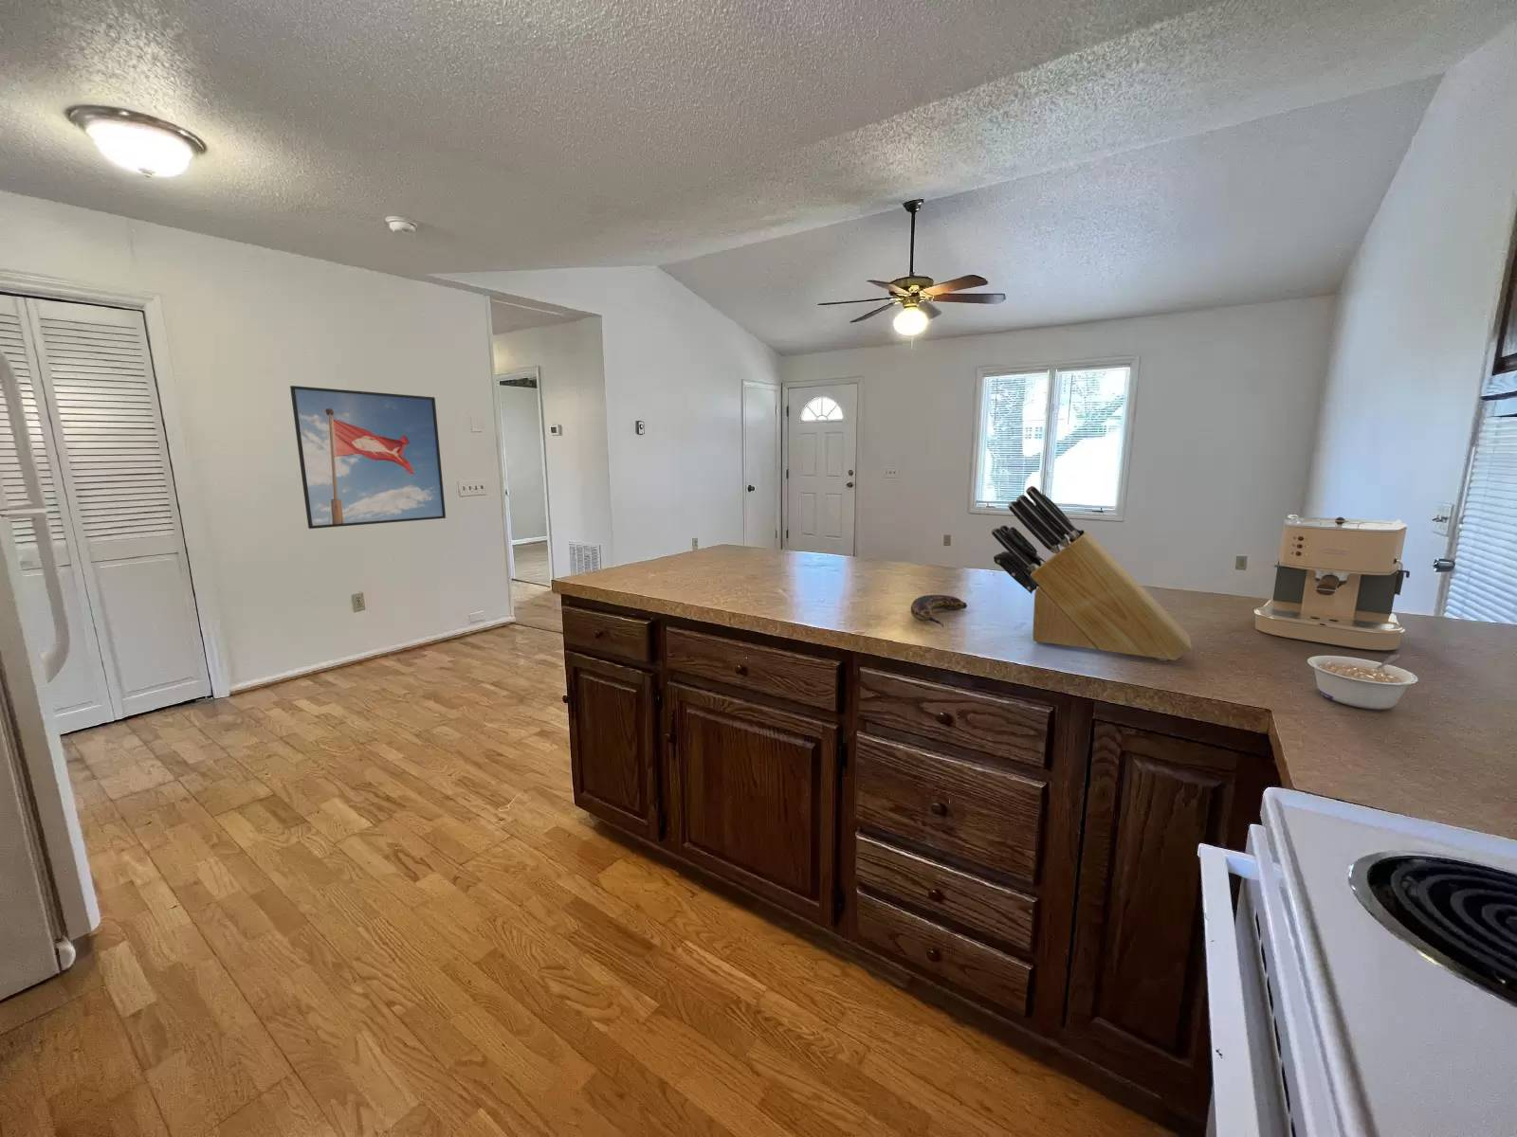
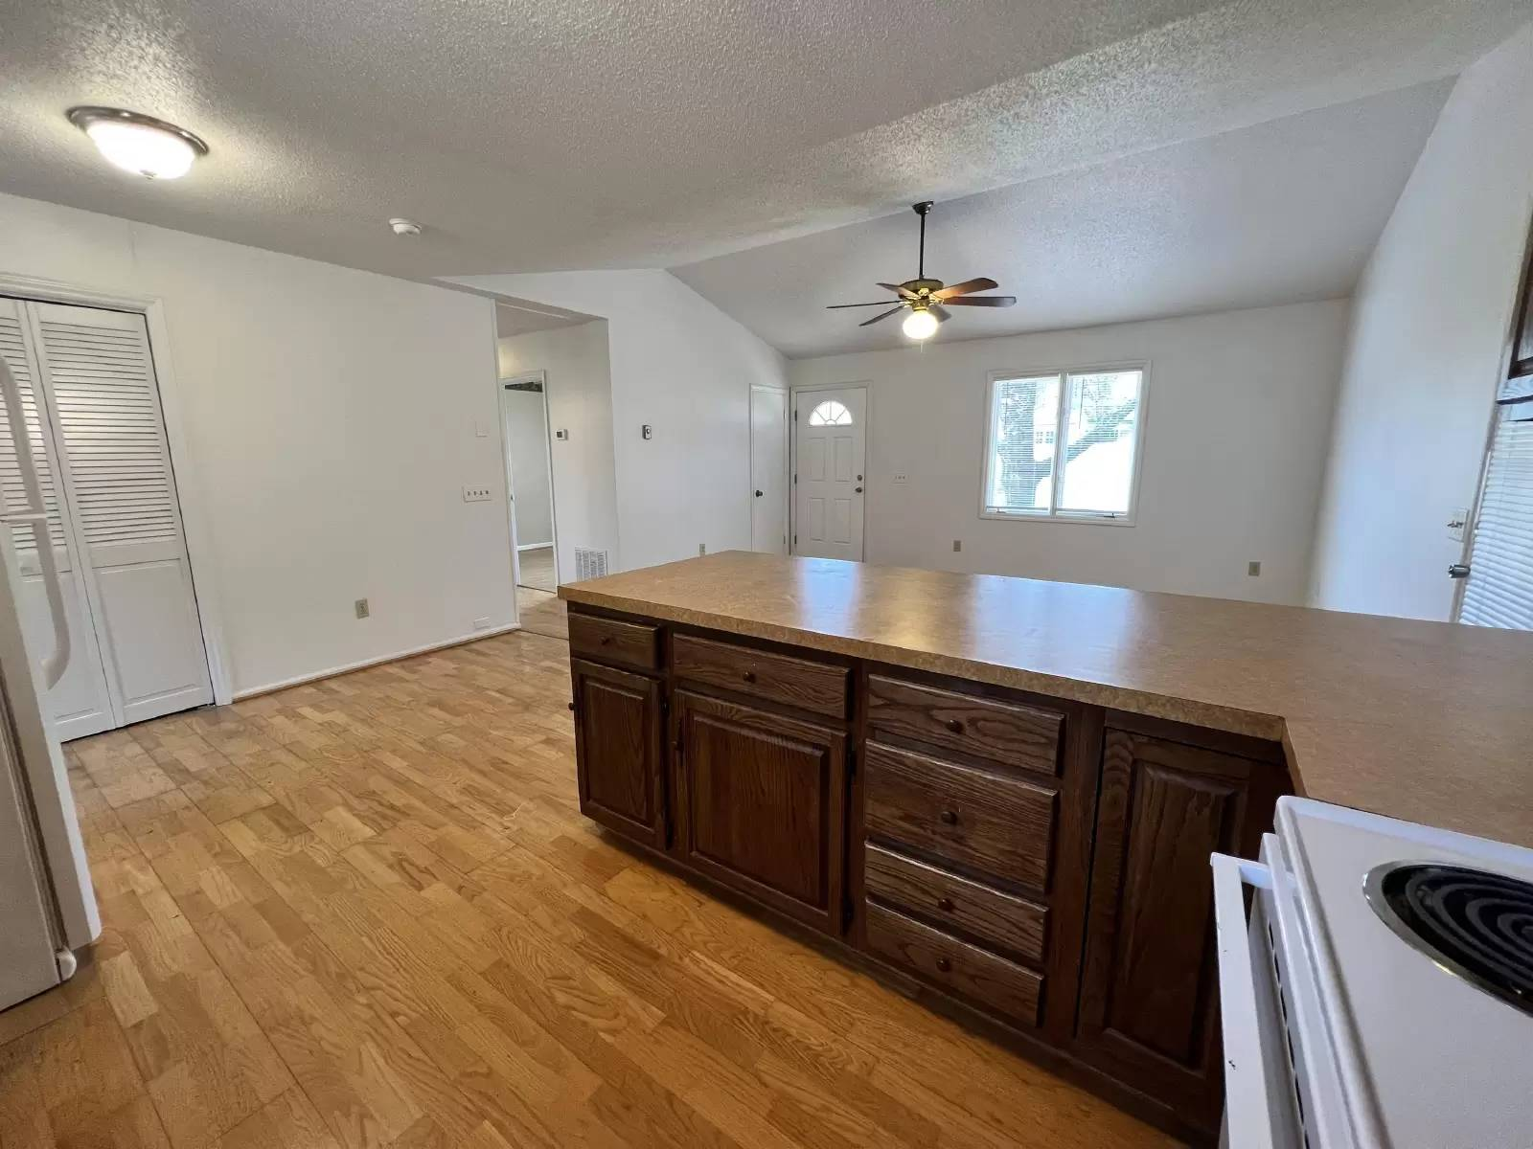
- legume [1307,653,1419,711]
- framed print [289,385,447,529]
- coffee maker [1253,514,1411,651]
- banana [910,594,968,628]
- knife block [990,485,1193,662]
